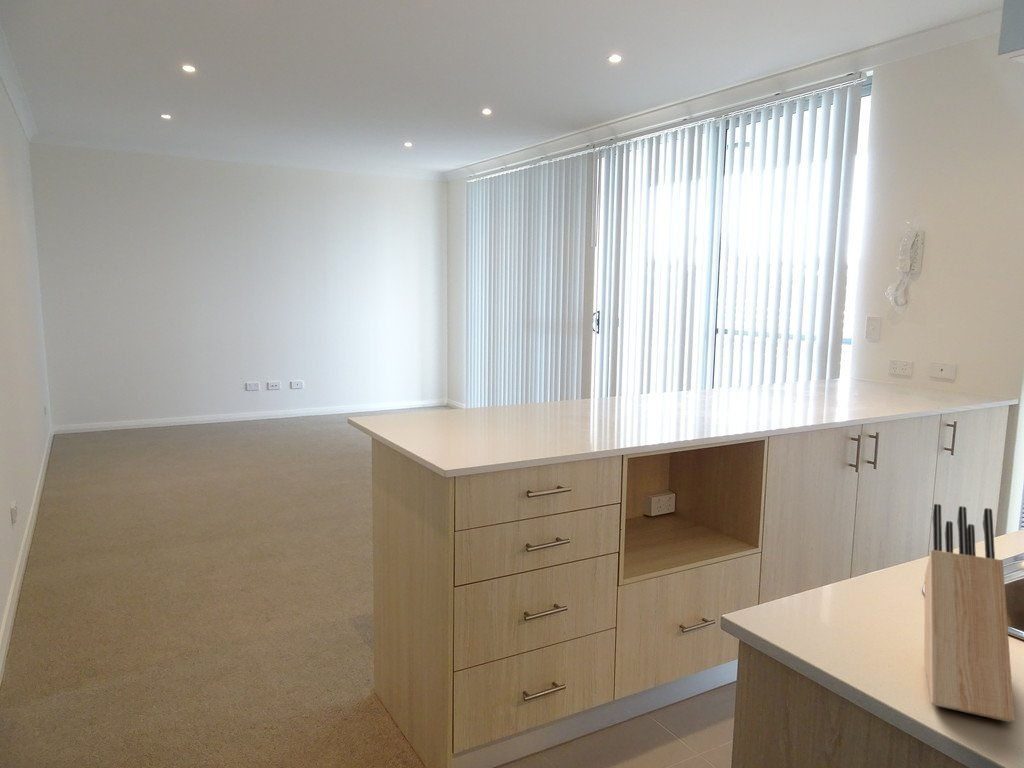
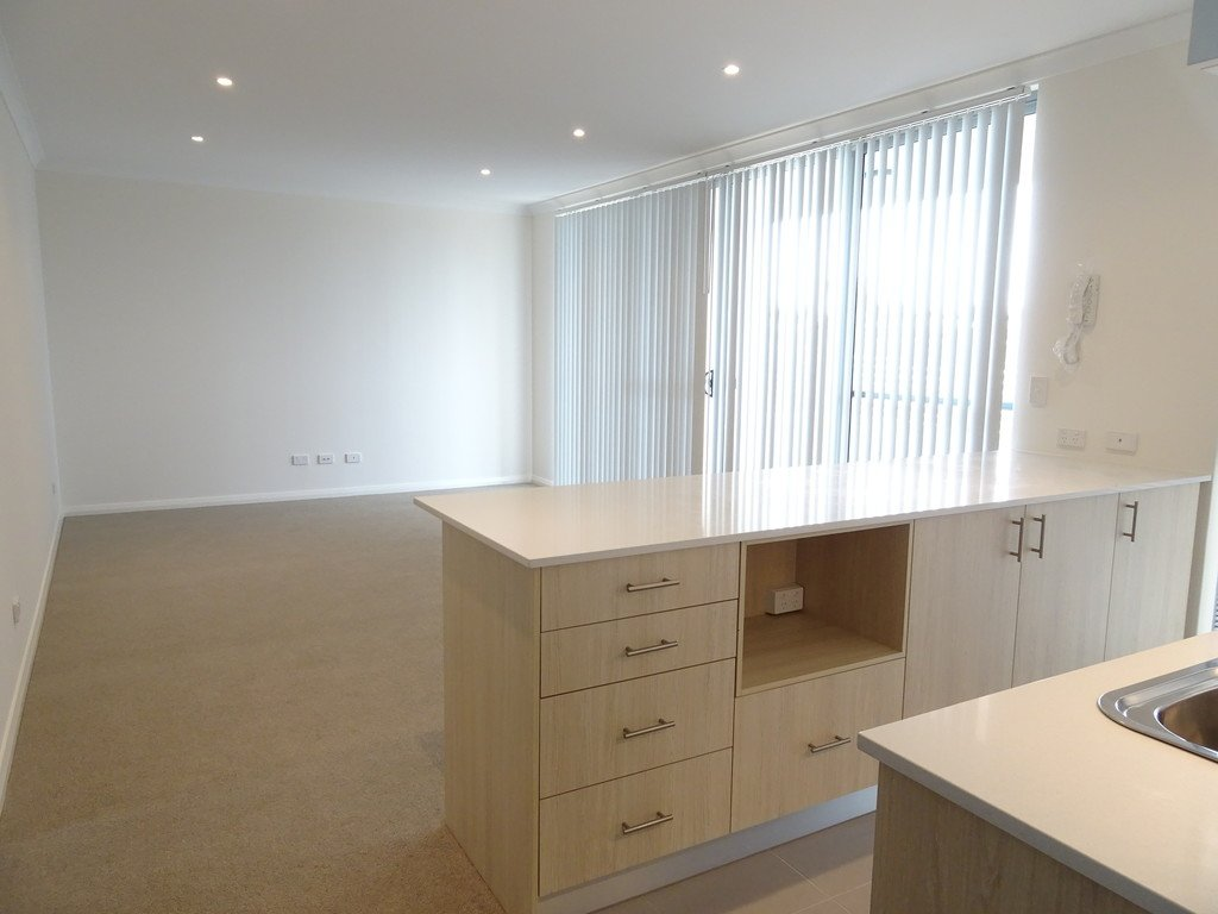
- knife block [923,503,1015,724]
